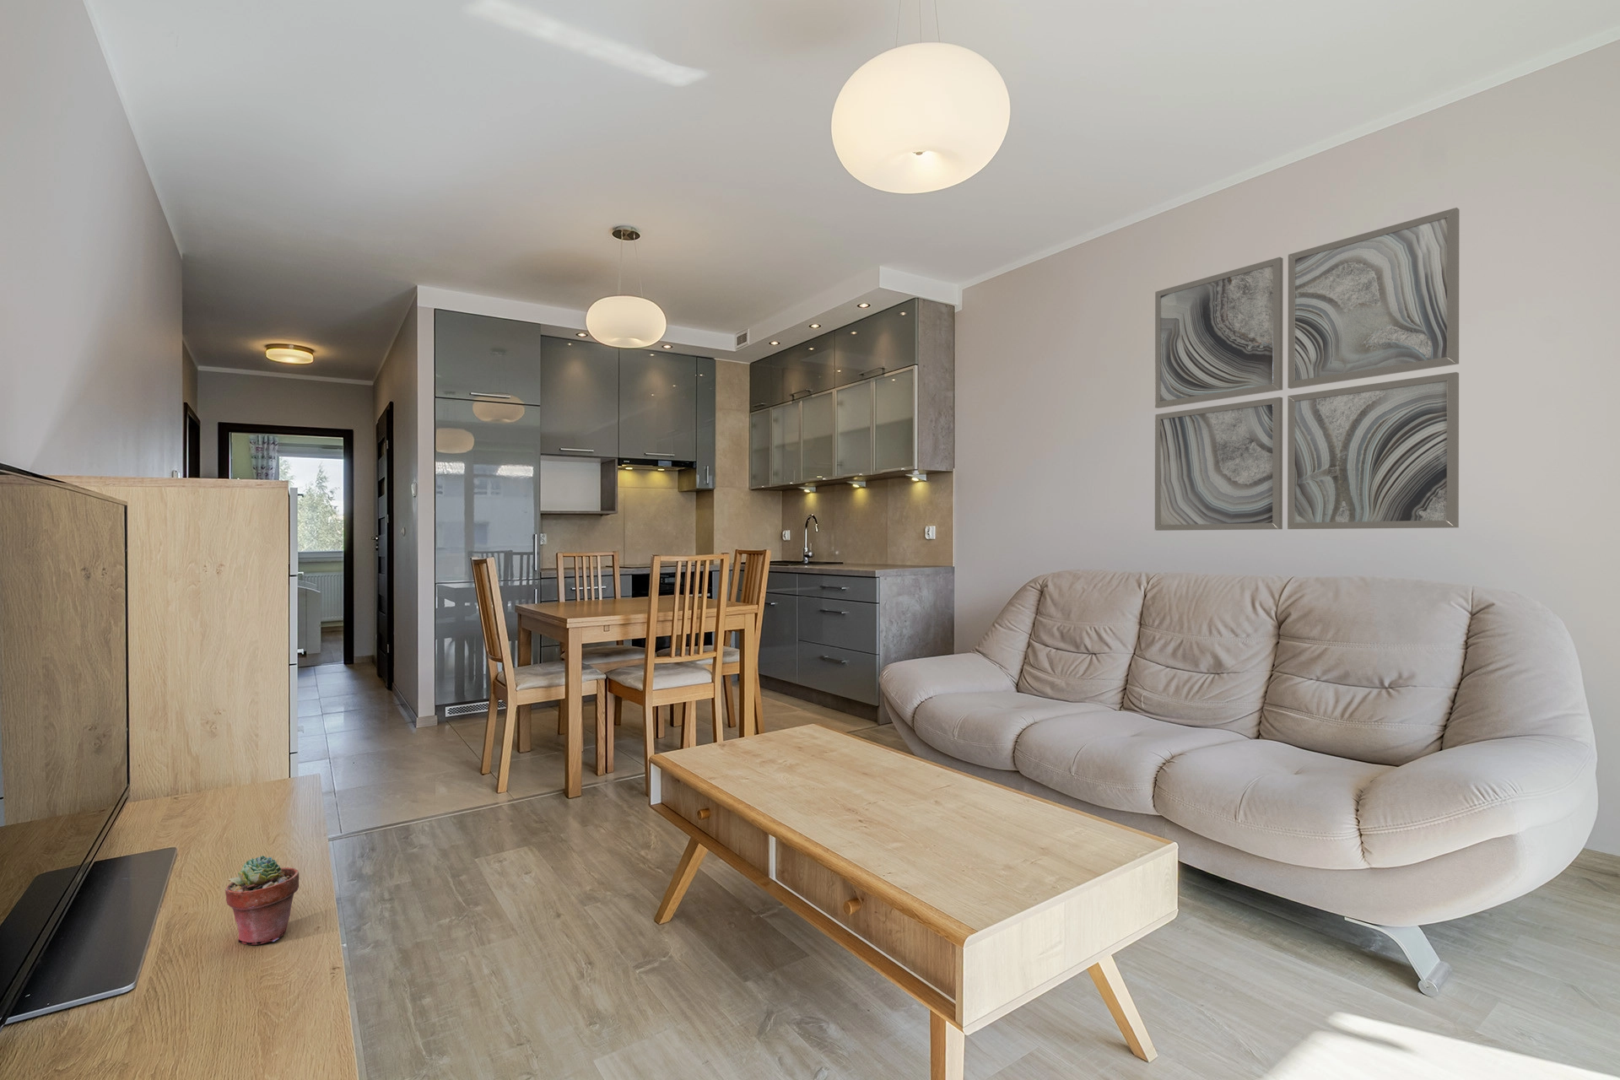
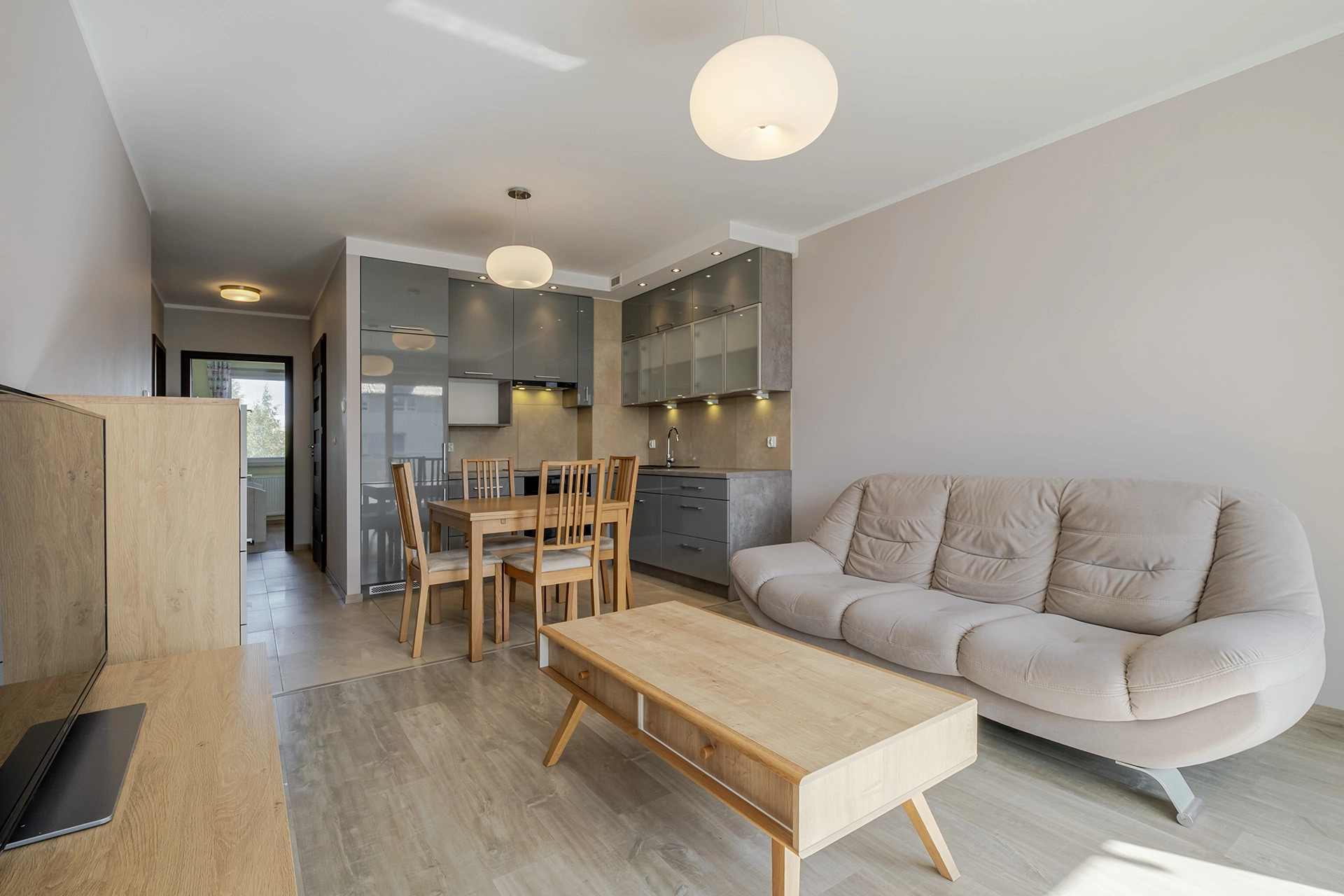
- wall art [1155,207,1461,532]
- potted succulent [224,855,299,946]
